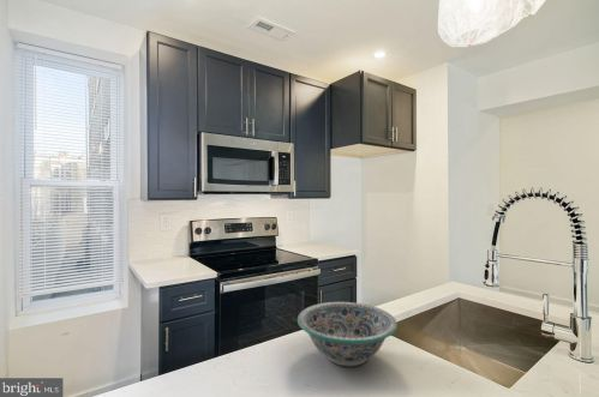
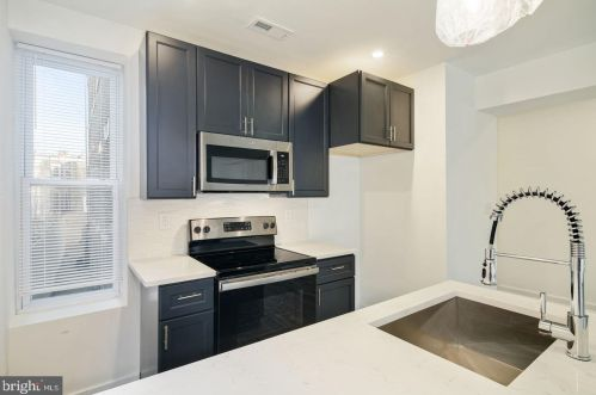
- decorative bowl [296,301,399,367]
